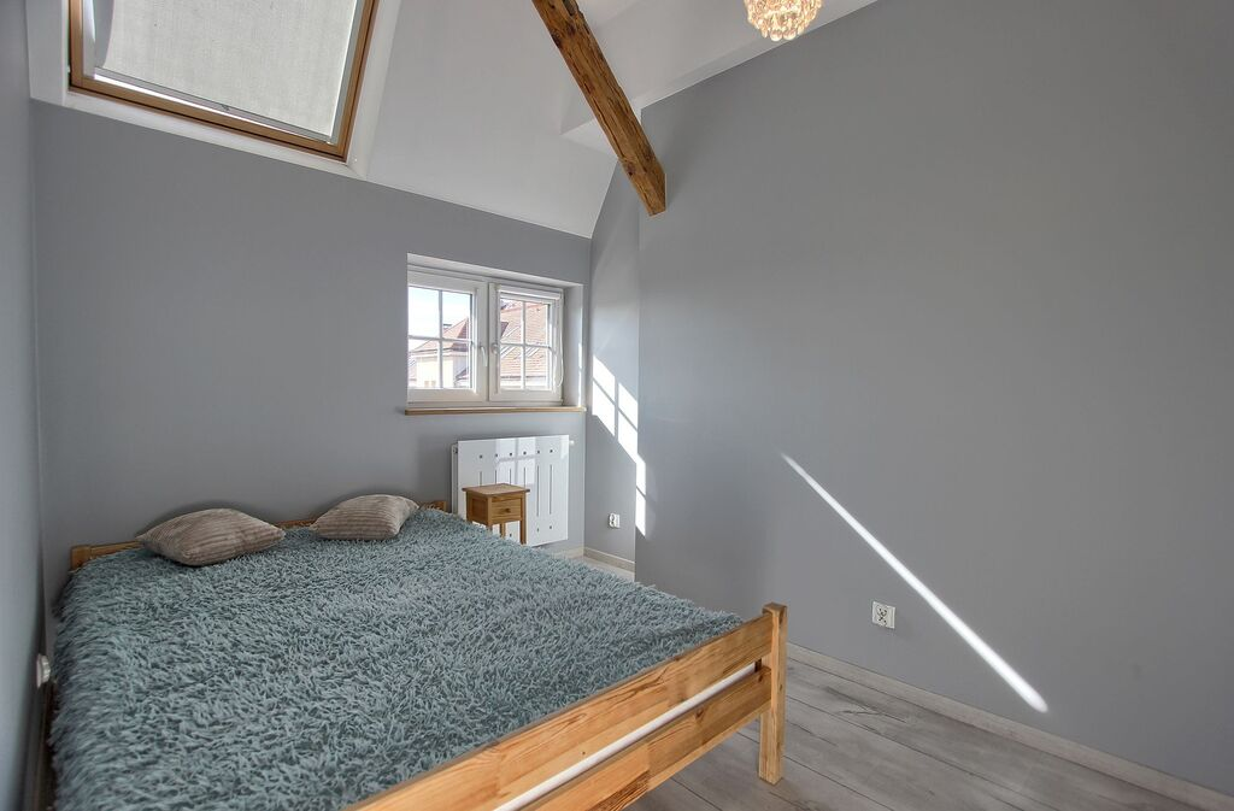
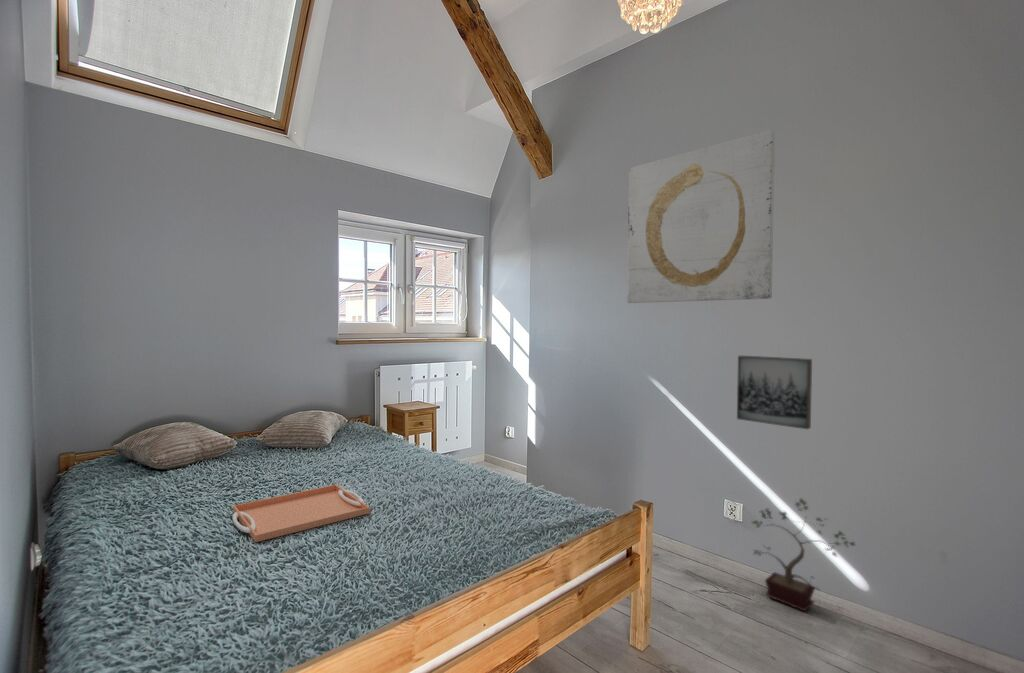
+ wall art [736,355,813,430]
+ wall art [626,129,776,304]
+ serving tray [231,484,371,543]
+ potted plant [751,497,857,612]
